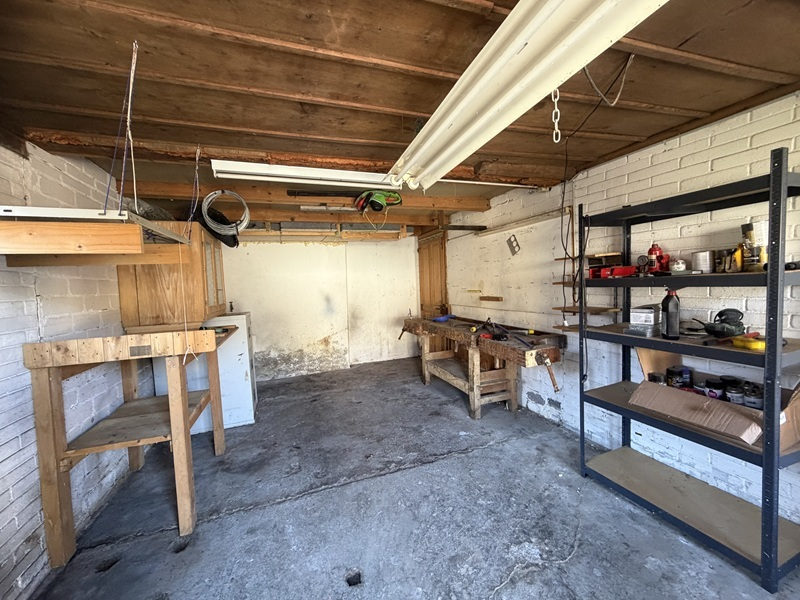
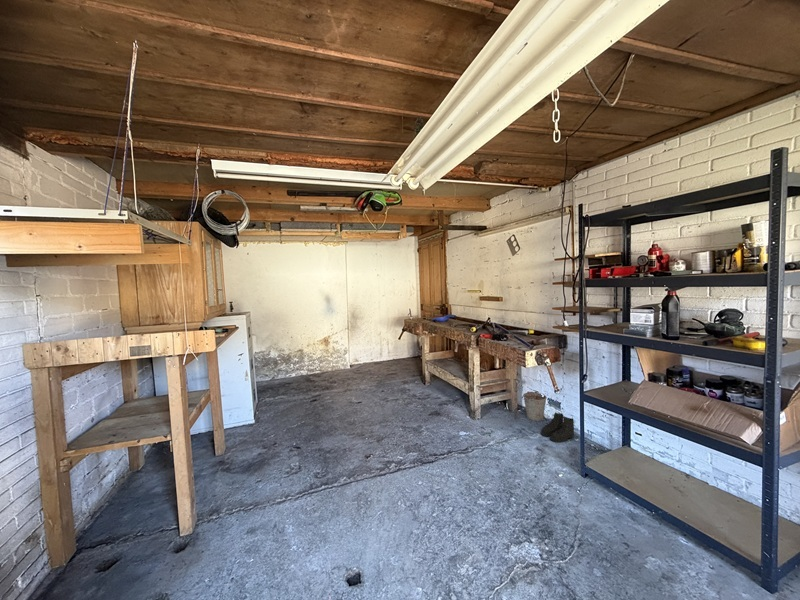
+ boots [540,411,576,444]
+ bucket [521,390,548,422]
